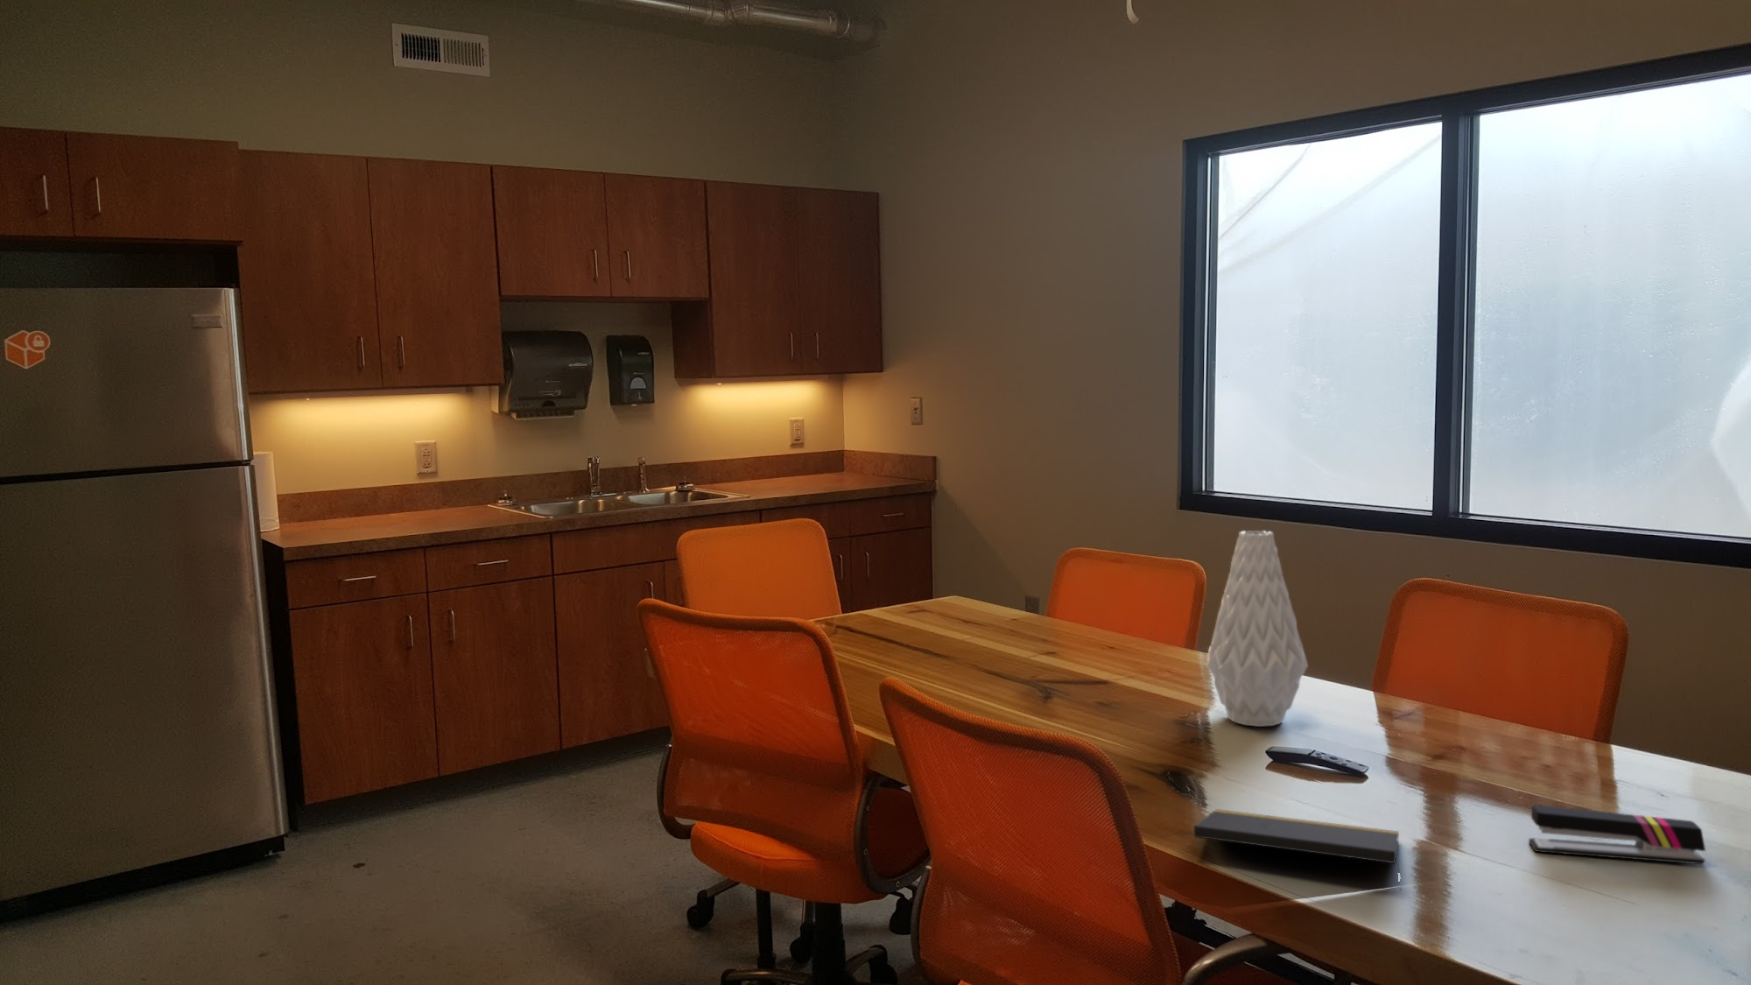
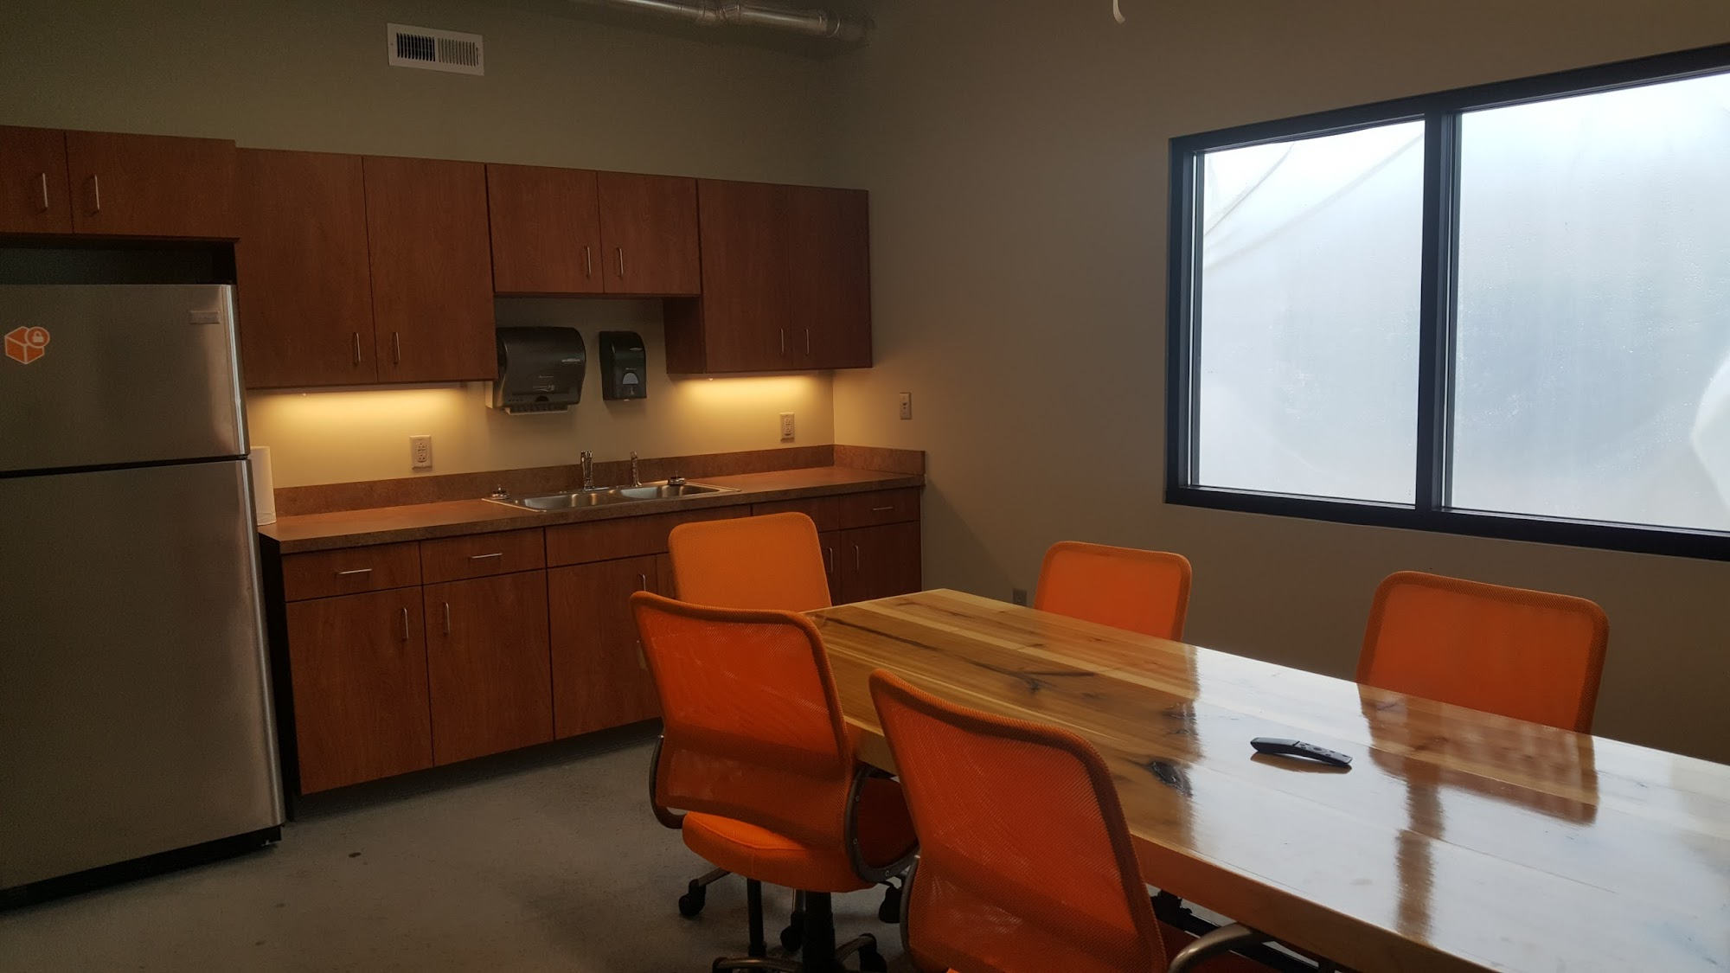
- stapler [1527,803,1707,865]
- vase [1206,529,1308,728]
- notepad [1193,808,1402,891]
